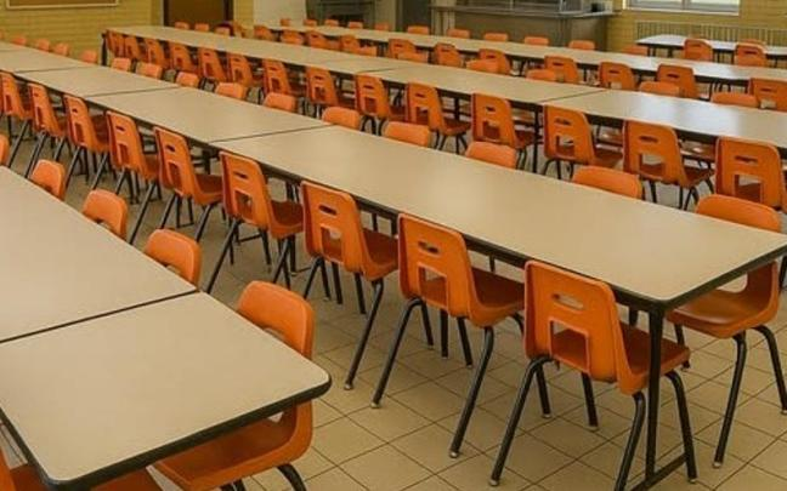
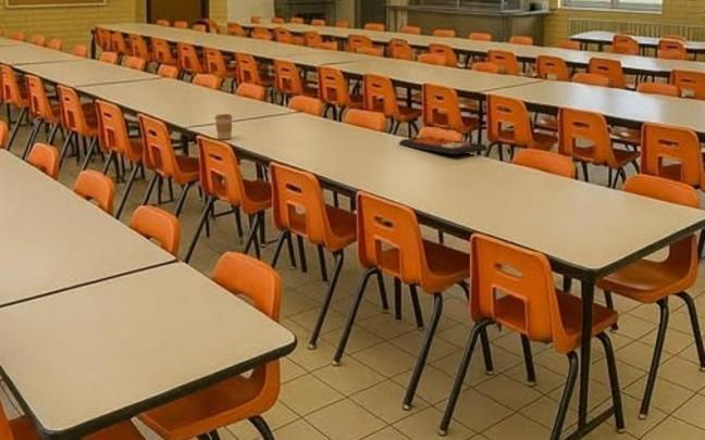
+ coffee cup [213,113,234,140]
+ food tray [398,134,488,155]
